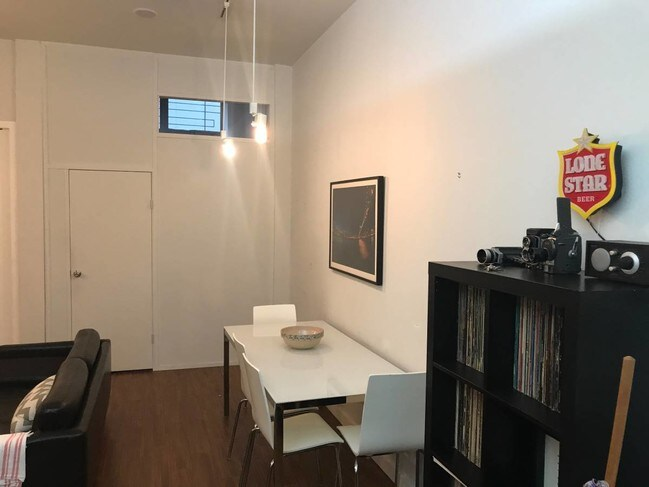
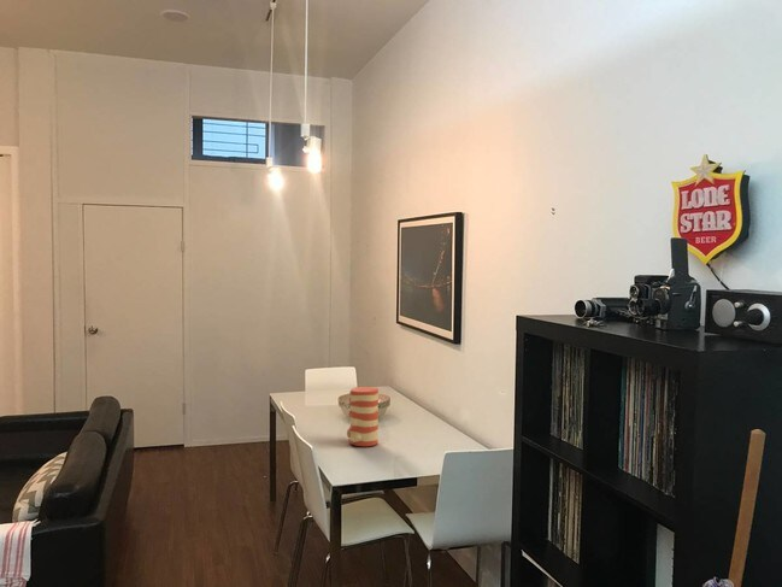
+ vase [346,386,380,447]
